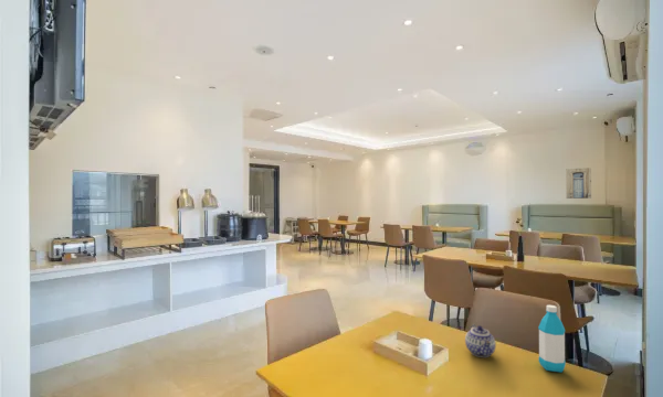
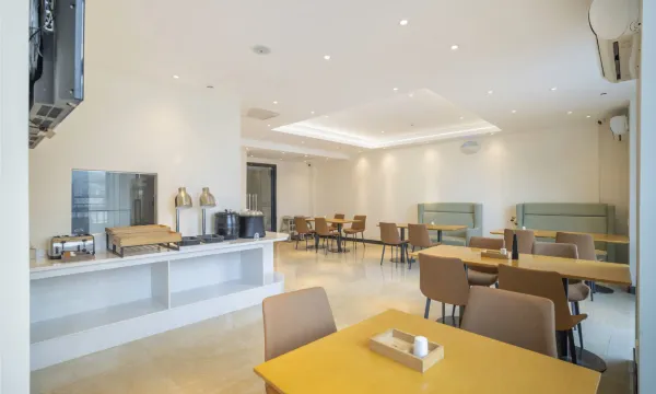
- teapot [464,323,497,358]
- water bottle [537,304,567,374]
- wall art [565,167,592,200]
